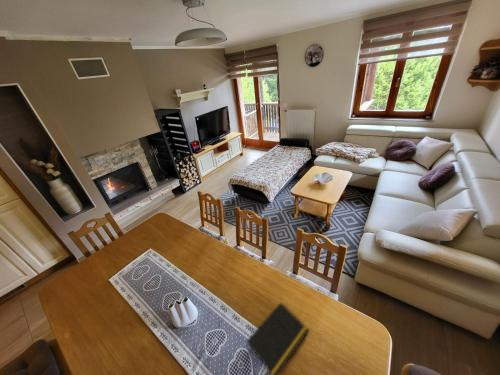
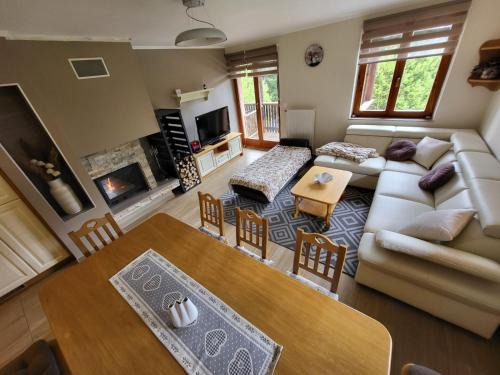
- notepad [245,301,310,375]
